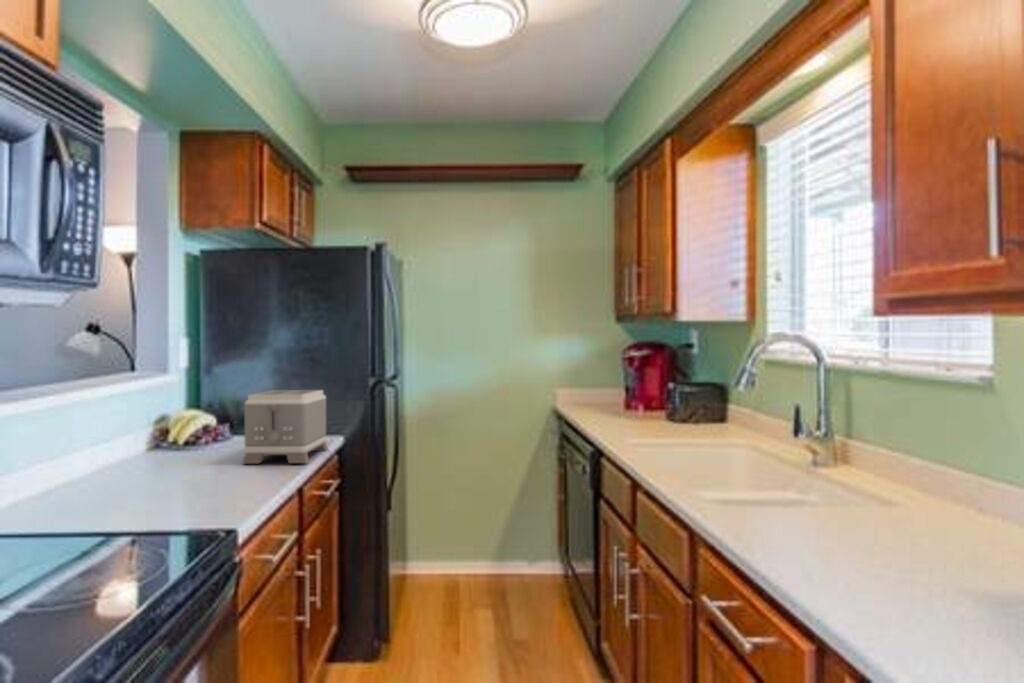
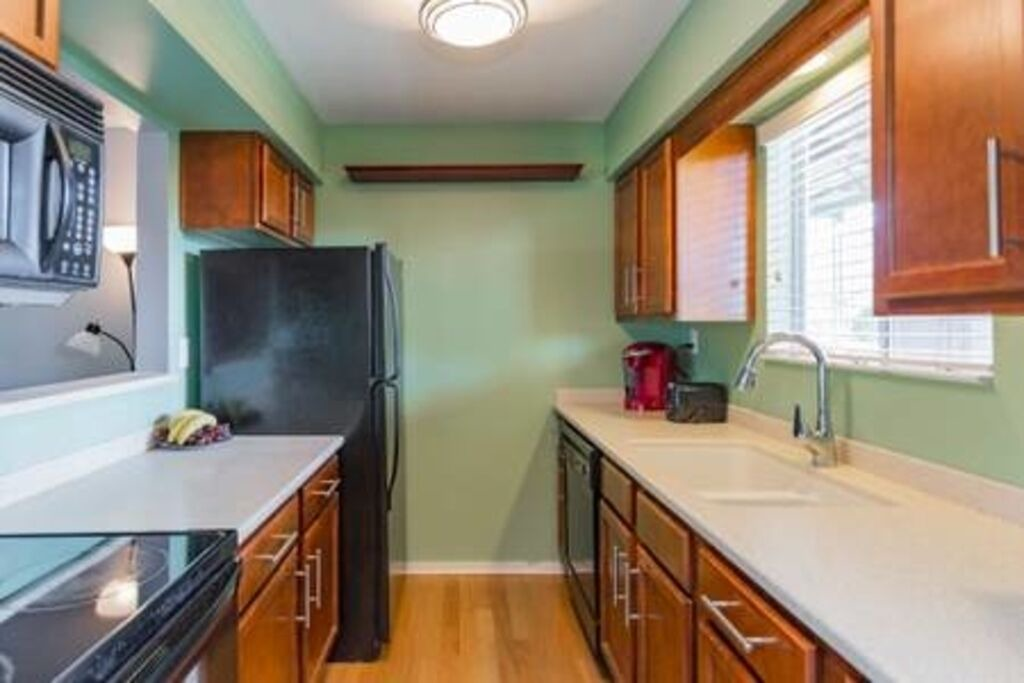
- toaster [241,389,330,465]
